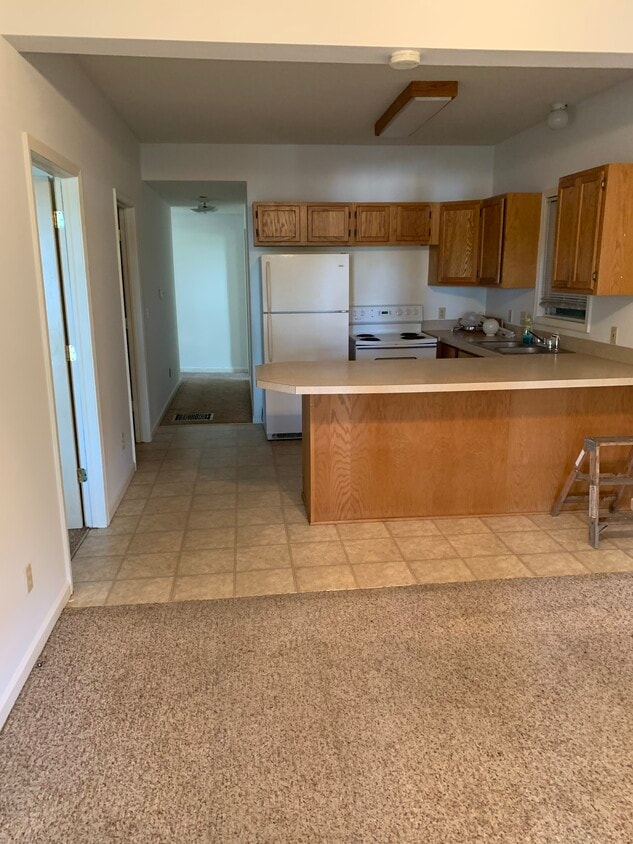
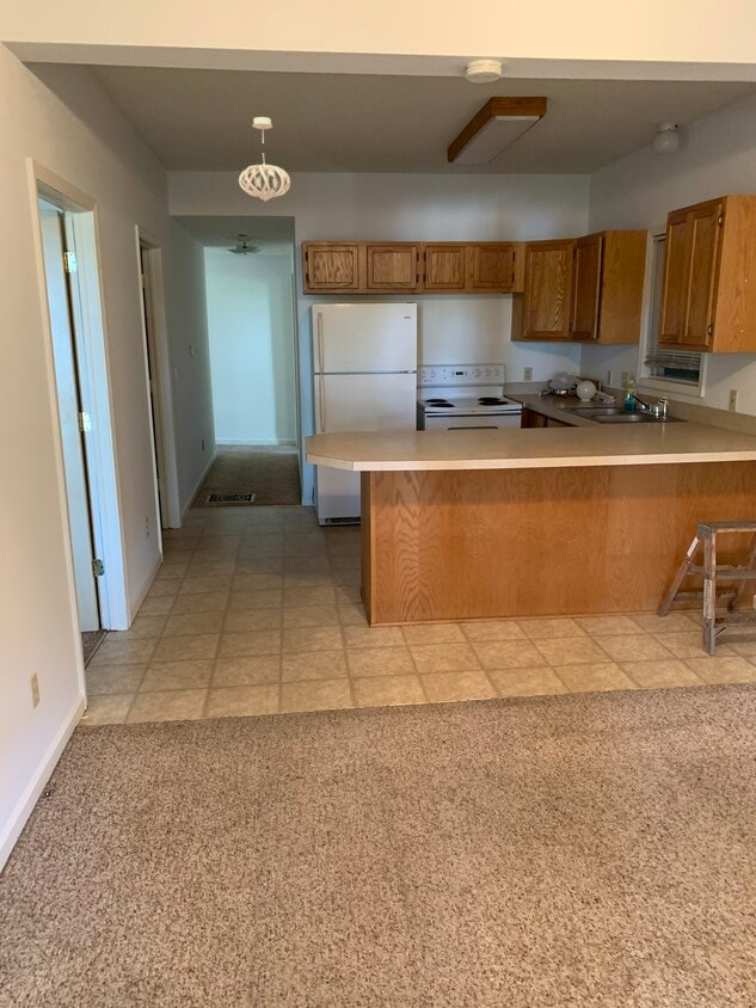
+ pendant light [238,116,291,203]
